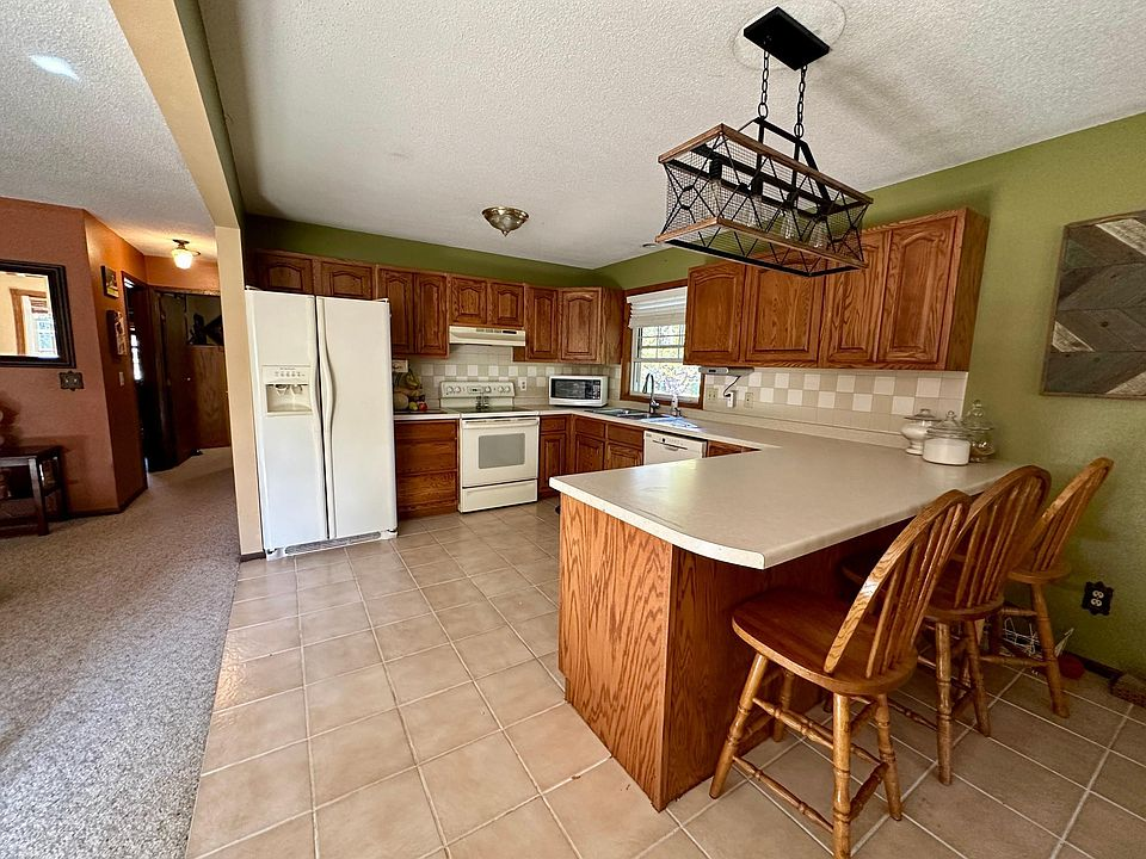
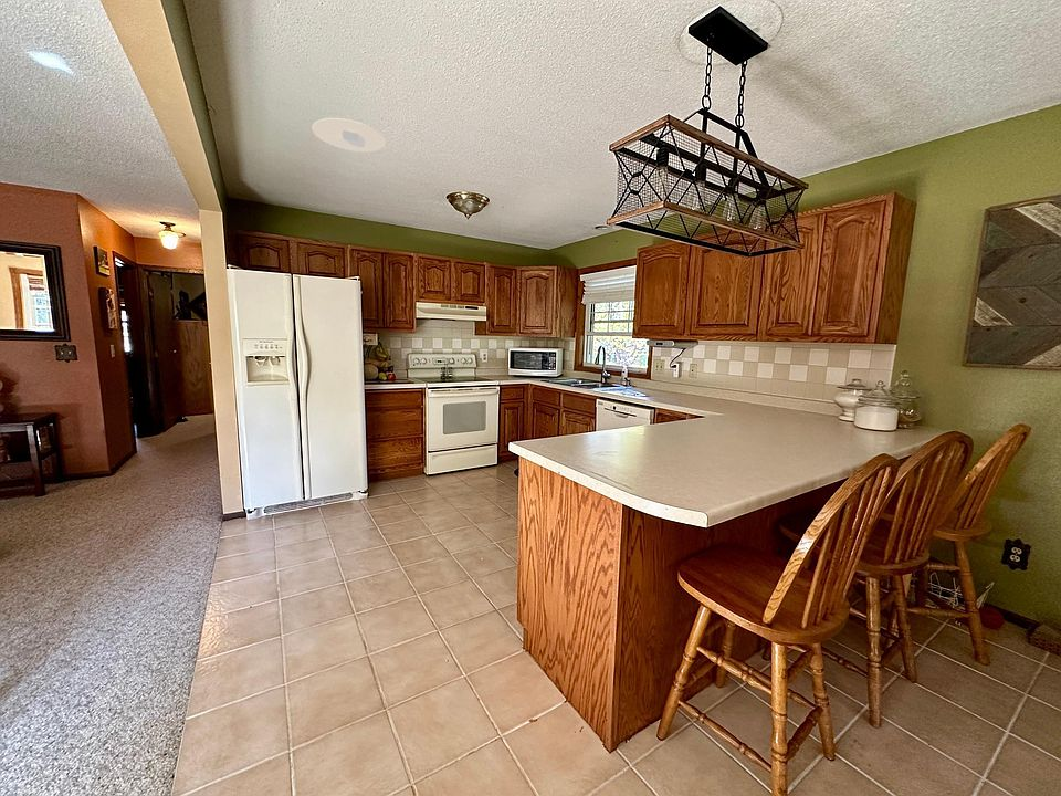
+ recessed light [312,117,387,153]
